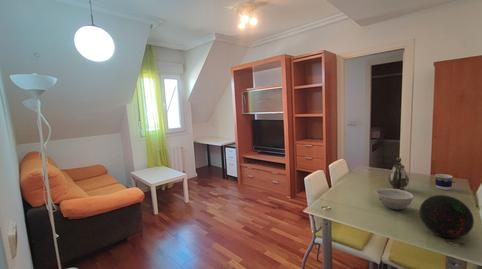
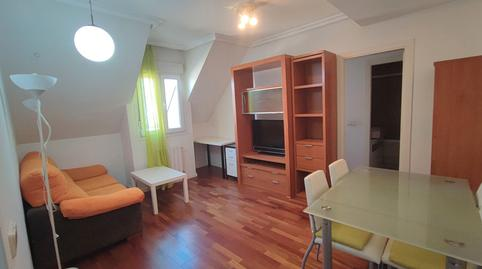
- cup [434,173,454,191]
- teapot [388,156,410,191]
- decorative orb [418,194,475,239]
- bowl [375,187,415,210]
